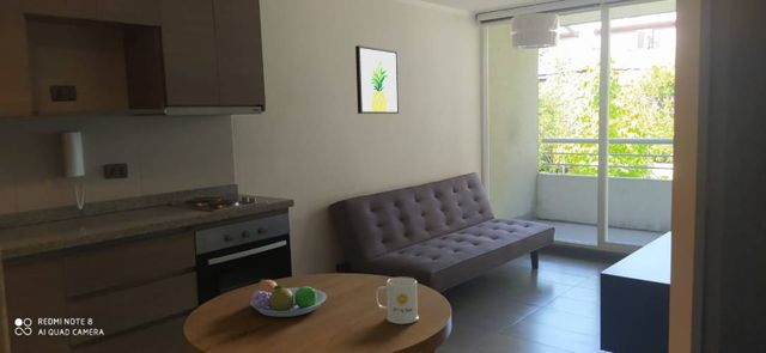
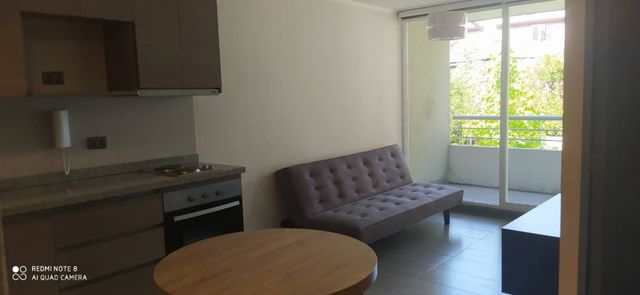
- mug [375,276,420,325]
- fruit bowl [249,279,328,318]
- wall art [354,44,400,115]
